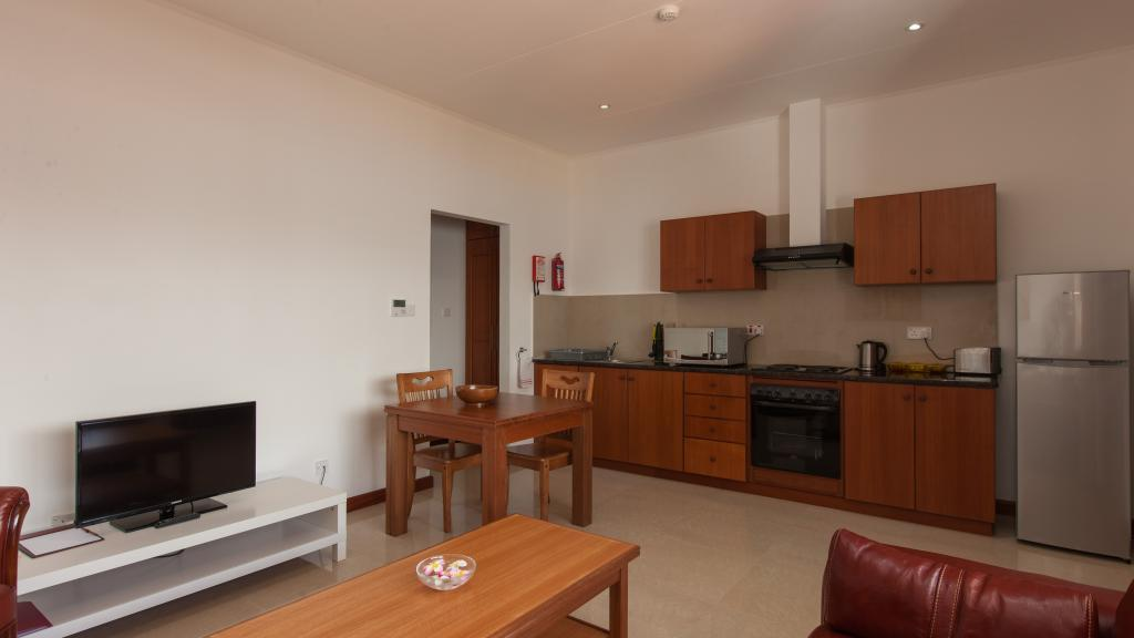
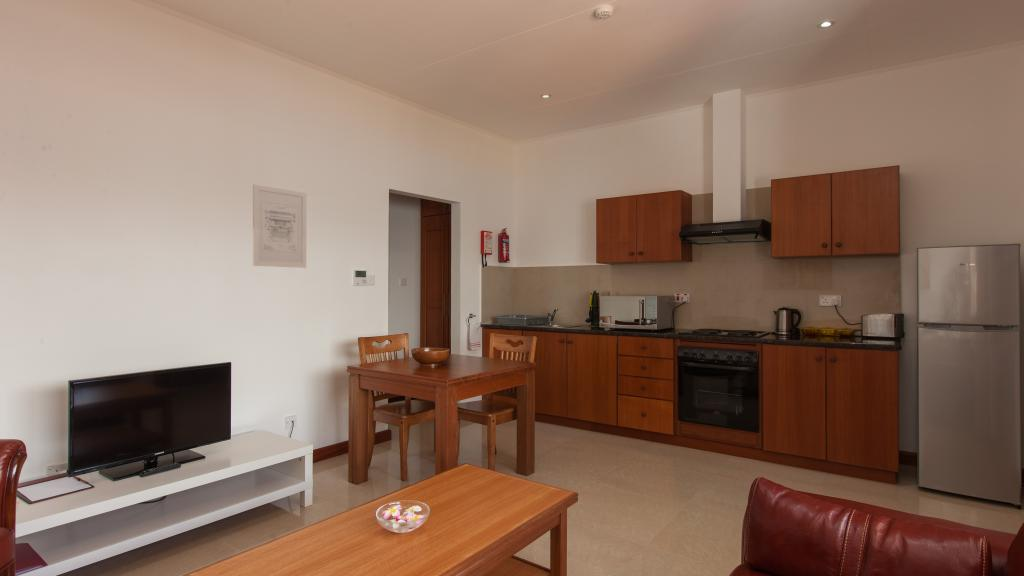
+ wall art [252,184,307,269]
